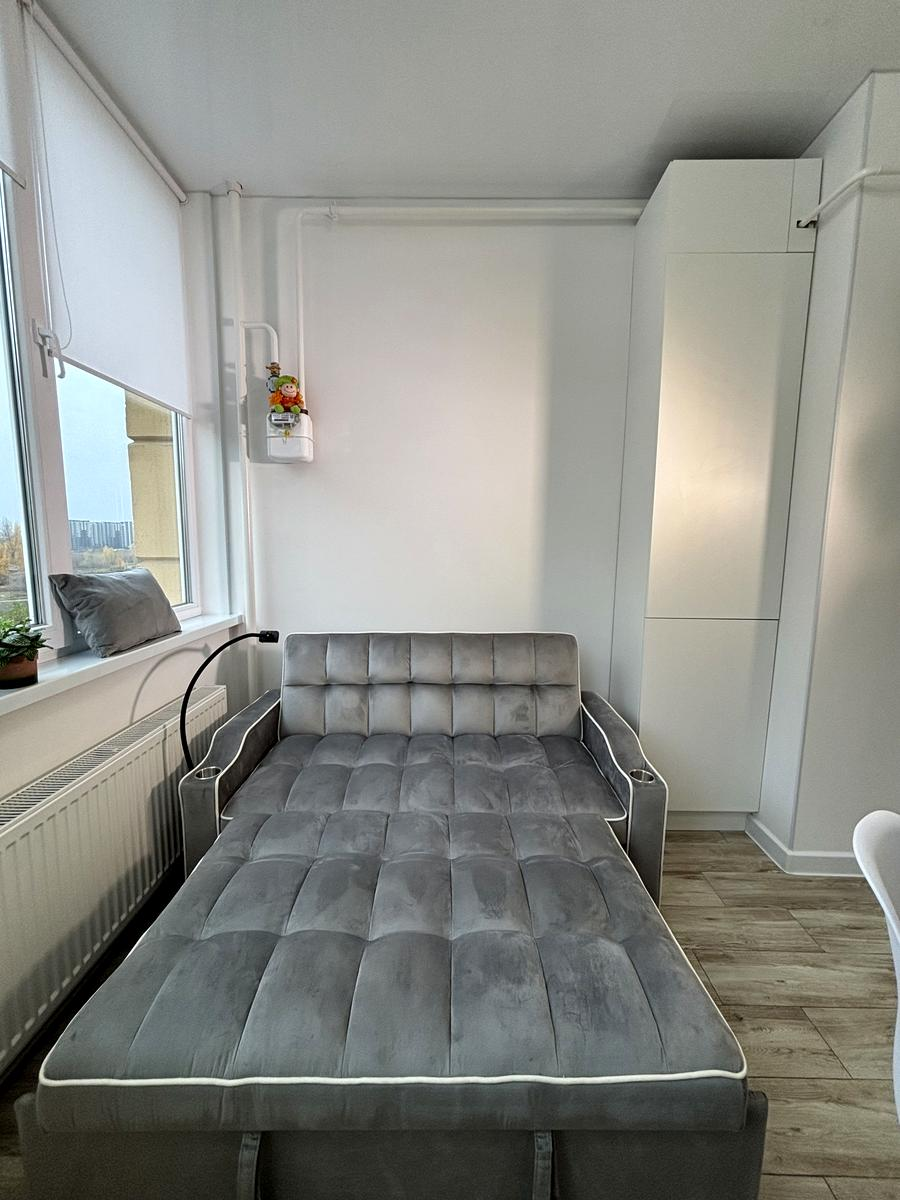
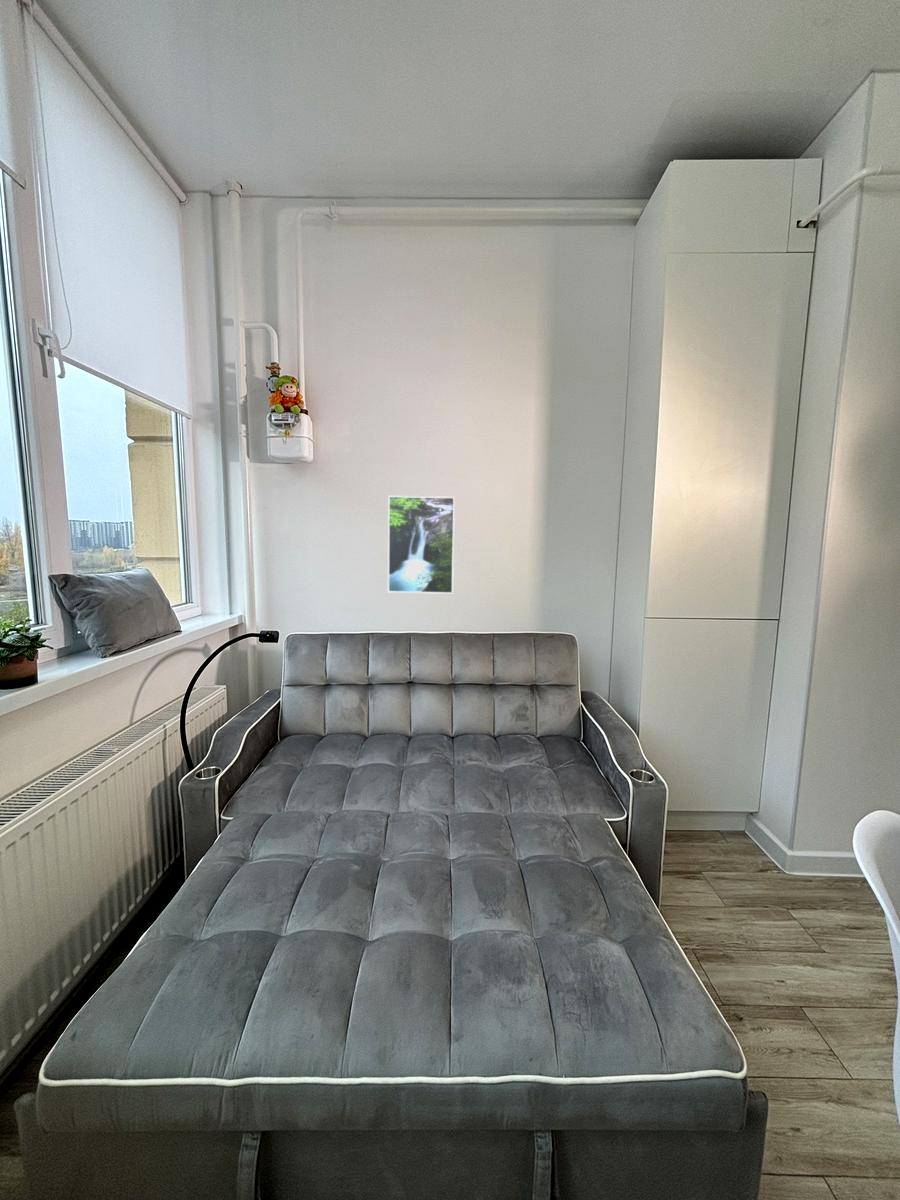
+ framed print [387,495,456,595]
